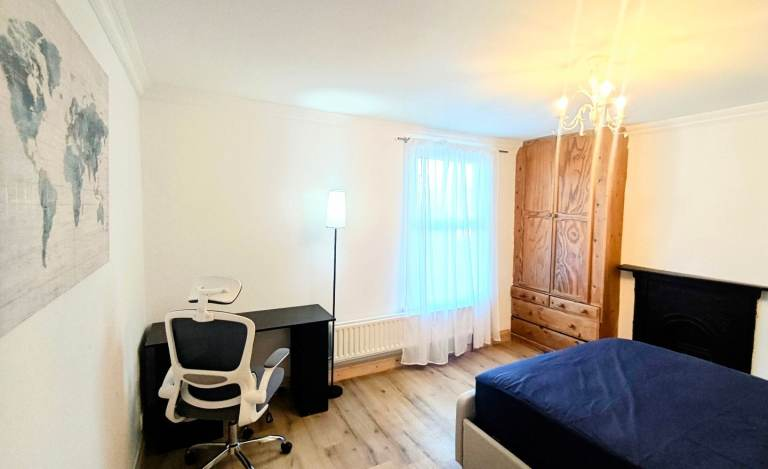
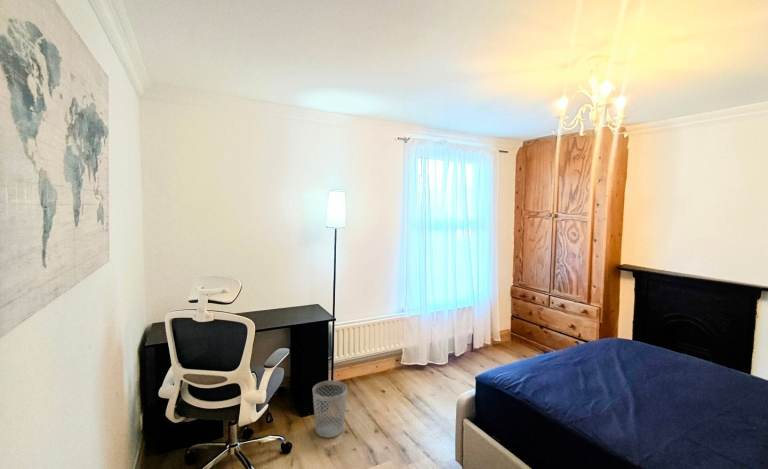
+ wastebasket [312,380,348,439]
